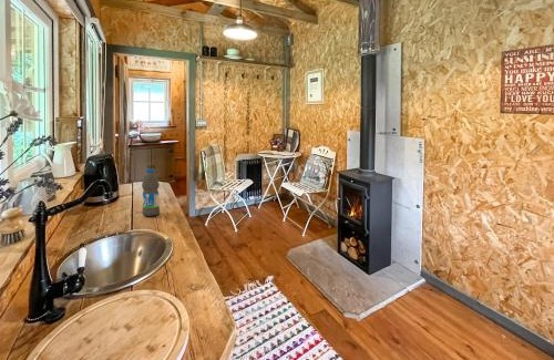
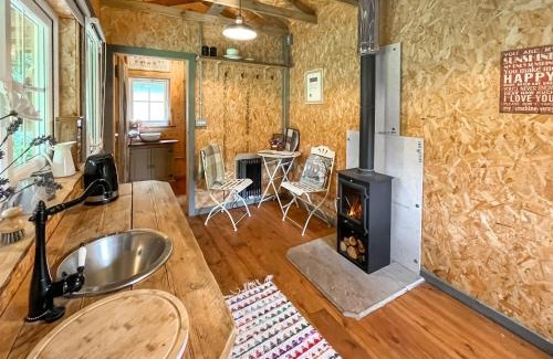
- water bottle [141,168,161,217]
